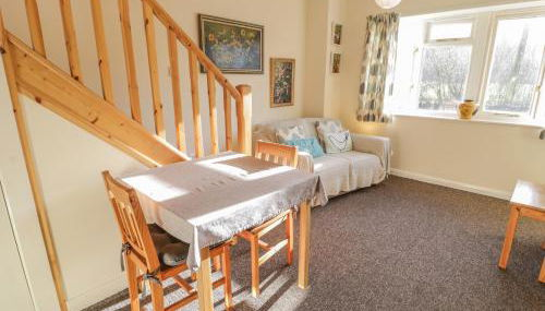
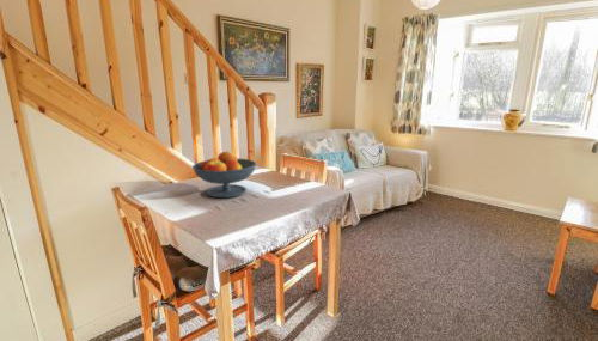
+ fruit bowl [191,151,257,199]
